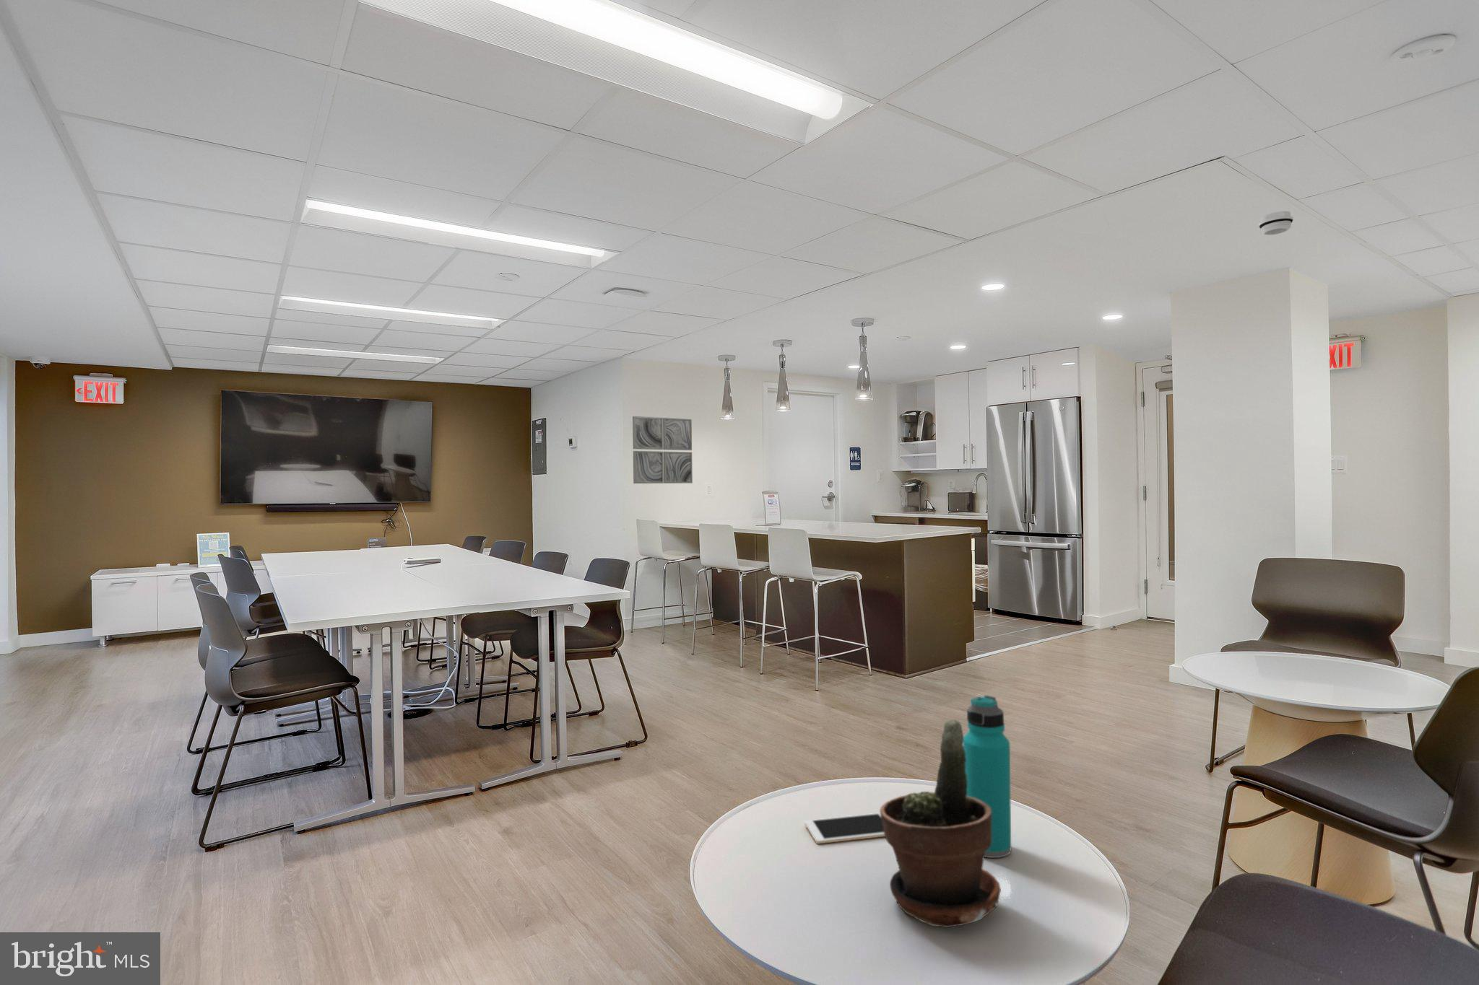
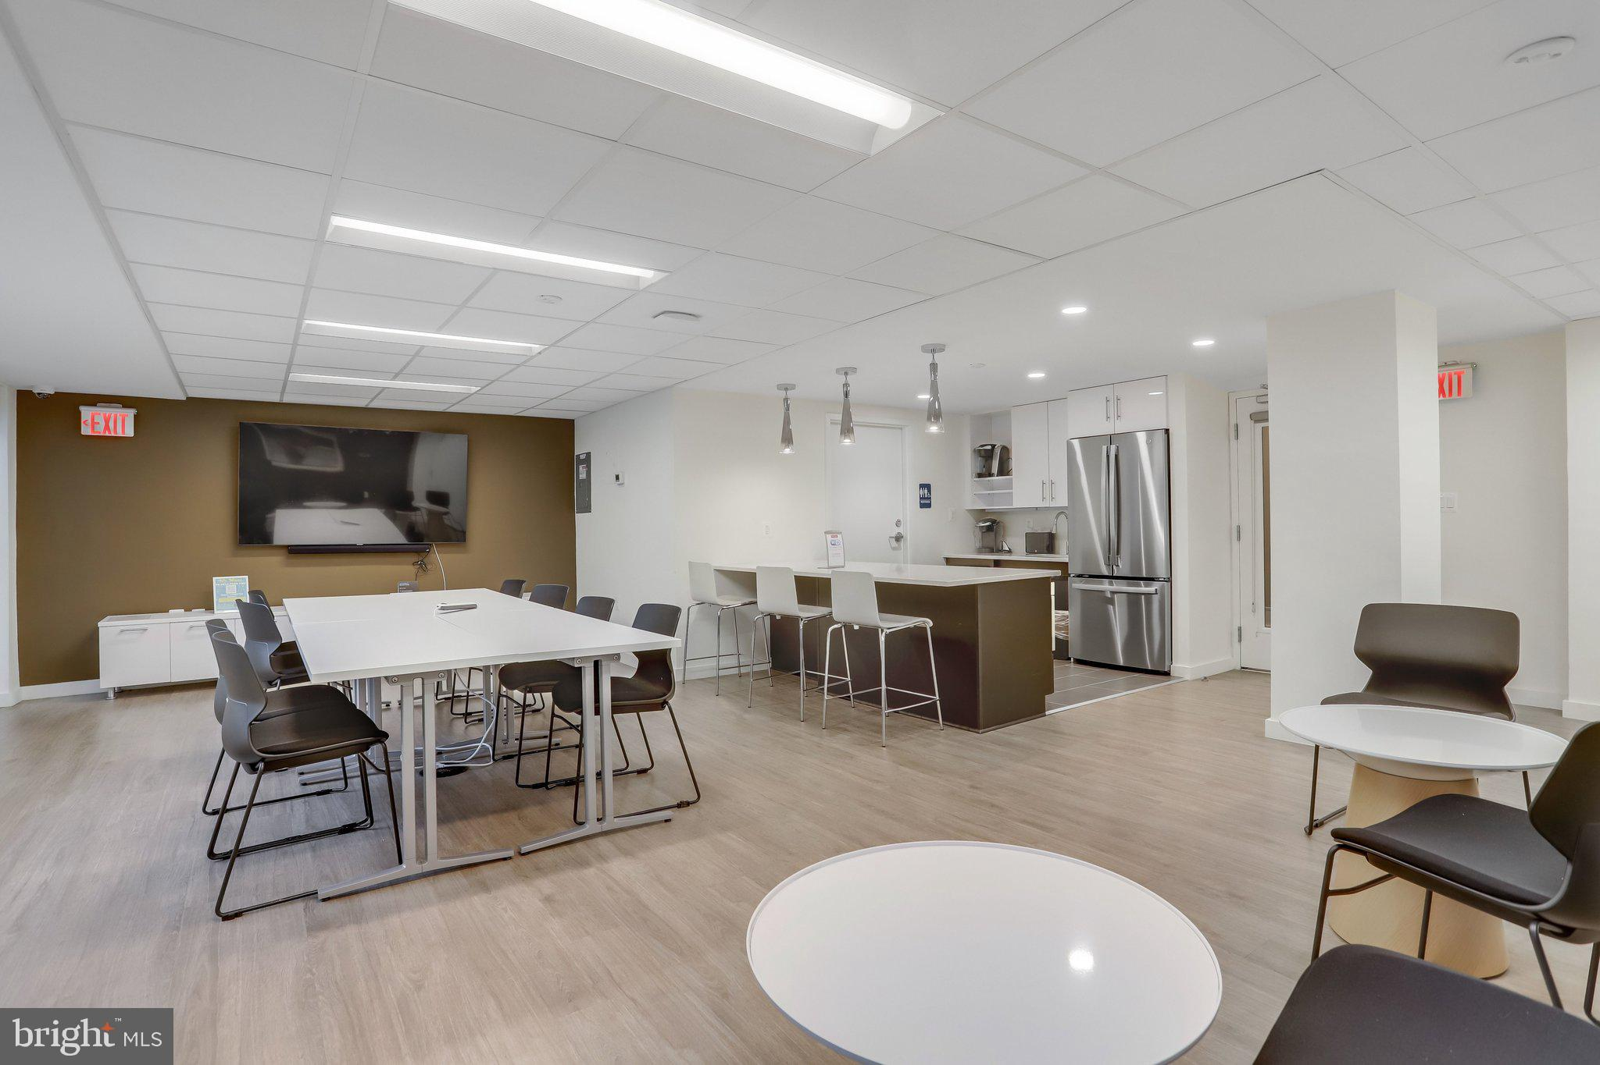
- water bottle [962,695,1012,859]
- wall art [632,416,693,484]
- cell phone [805,811,885,844]
- potted plant [879,718,1002,928]
- smoke detector [1258,211,1294,236]
